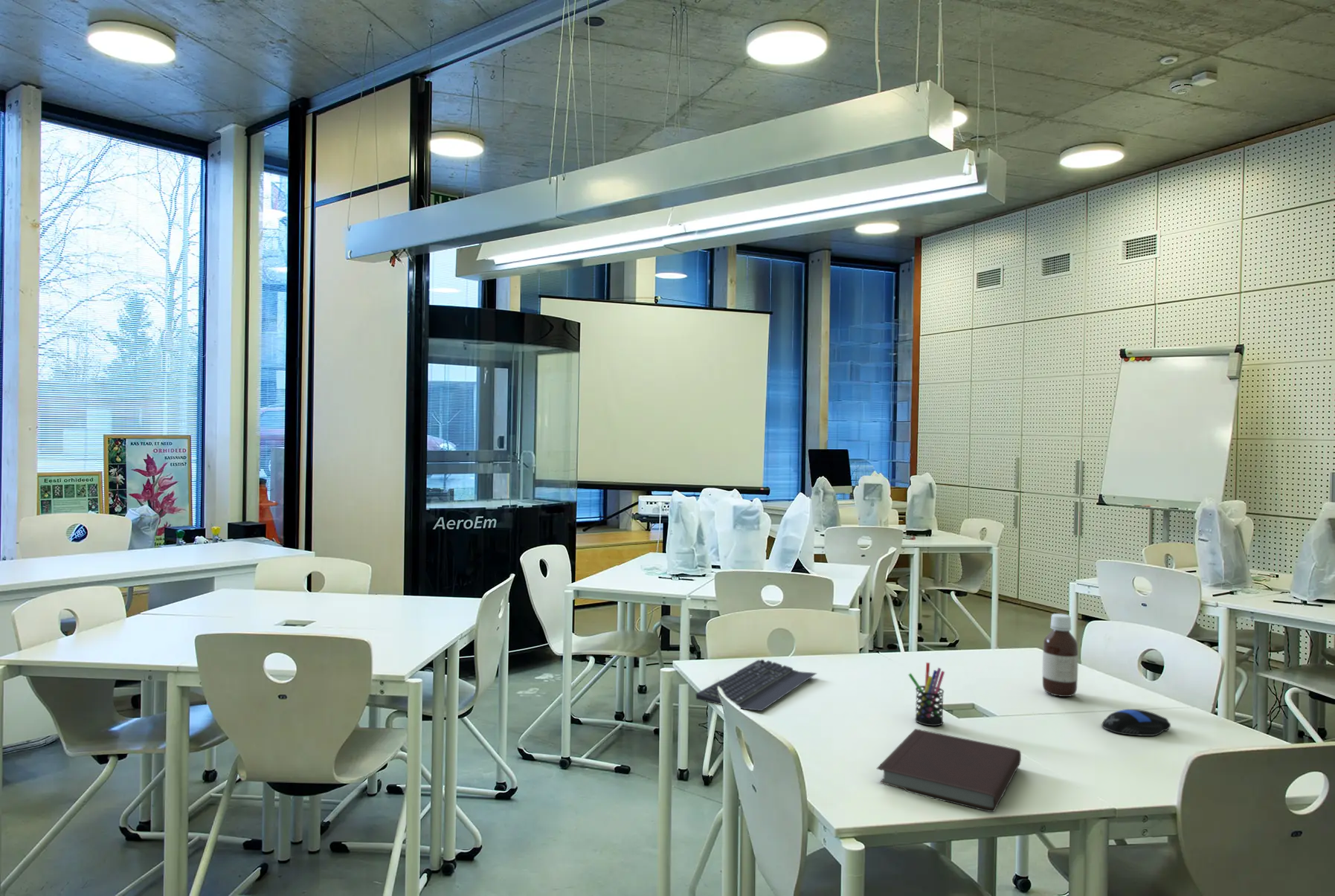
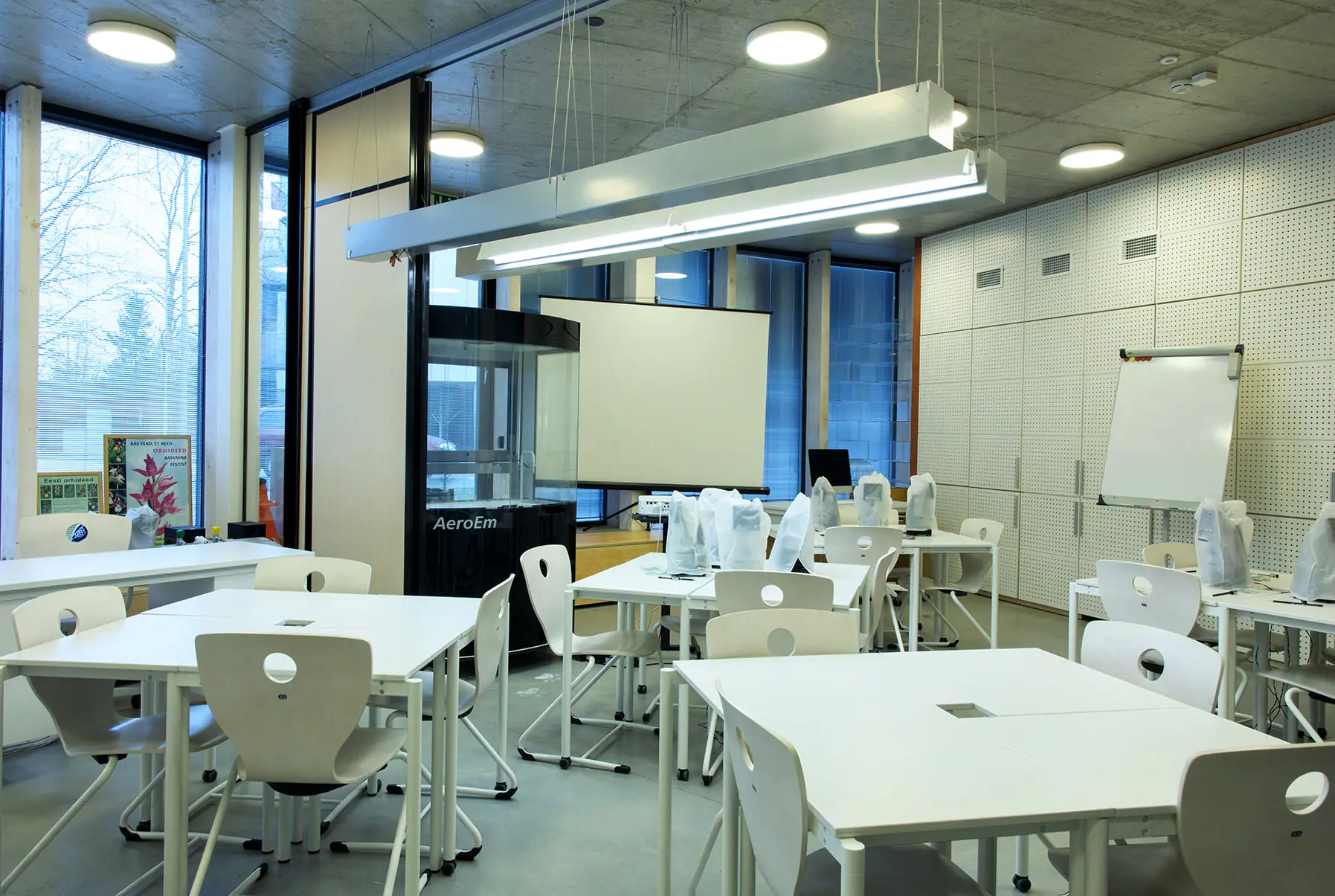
- keyboard [695,659,818,712]
- bottle [1042,613,1079,697]
- computer mouse [1101,709,1171,737]
- pen holder [907,662,945,726]
- notebook [876,728,1022,813]
